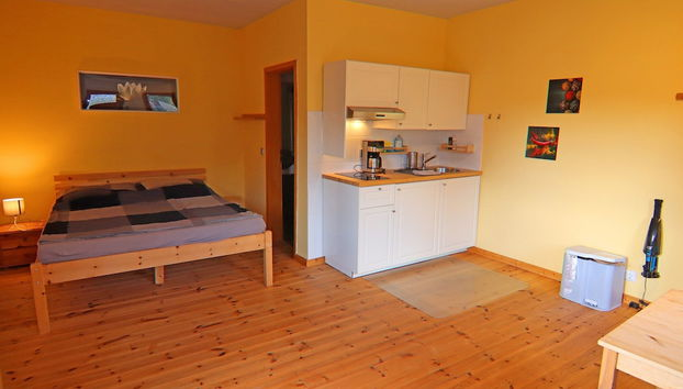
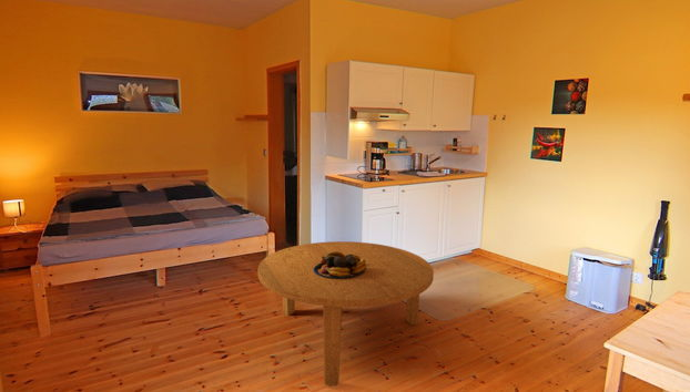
+ fruit bowl [314,251,366,279]
+ dining table [257,240,435,386]
